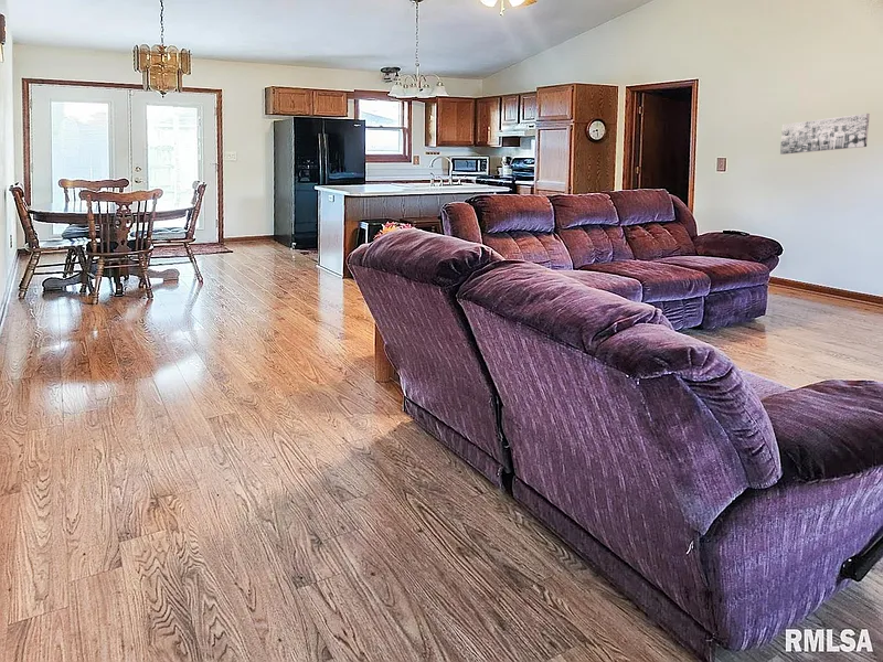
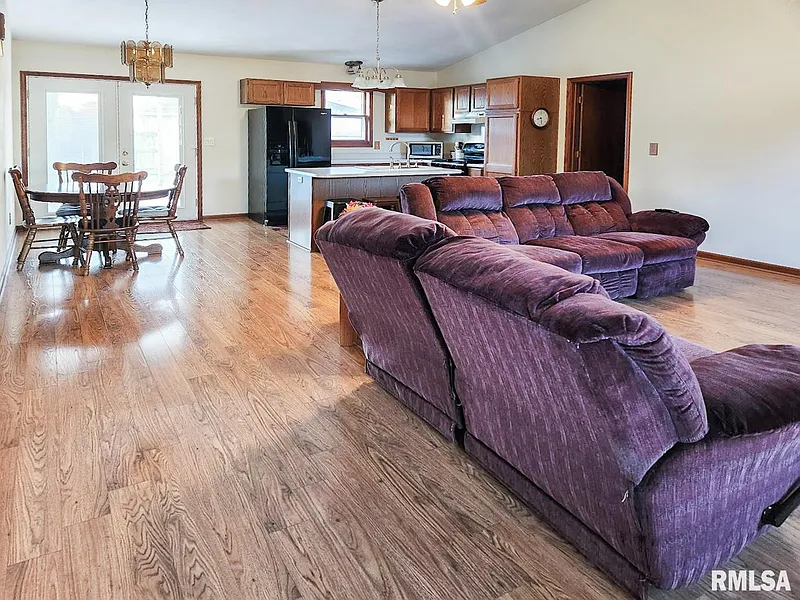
- wall art [779,113,871,156]
